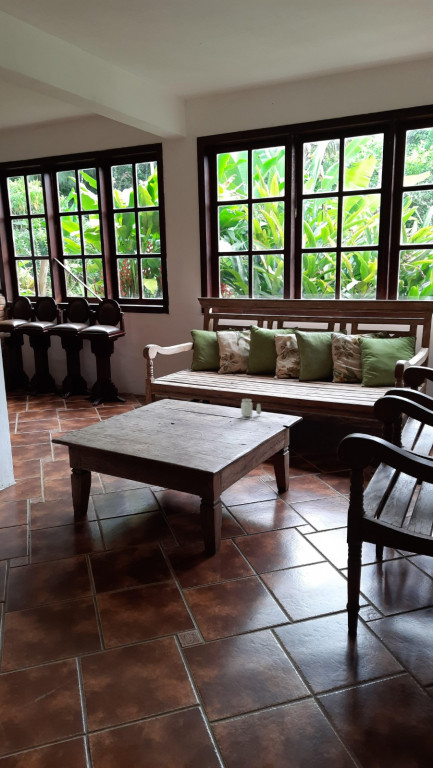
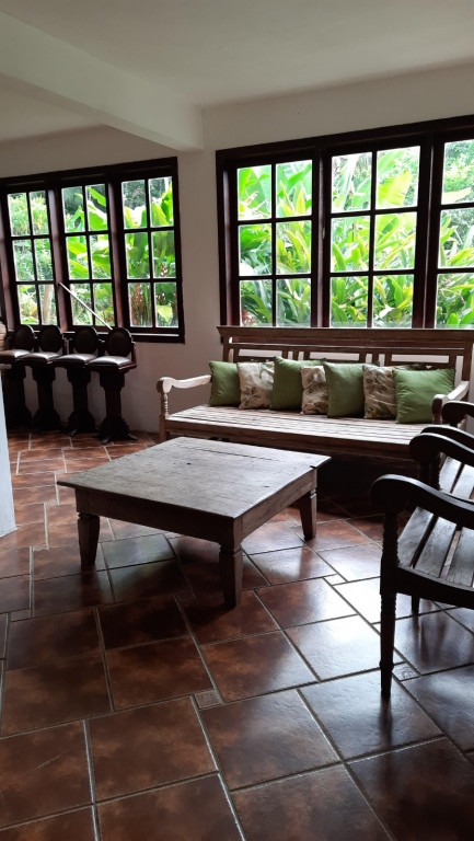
- candle [240,398,262,418]
